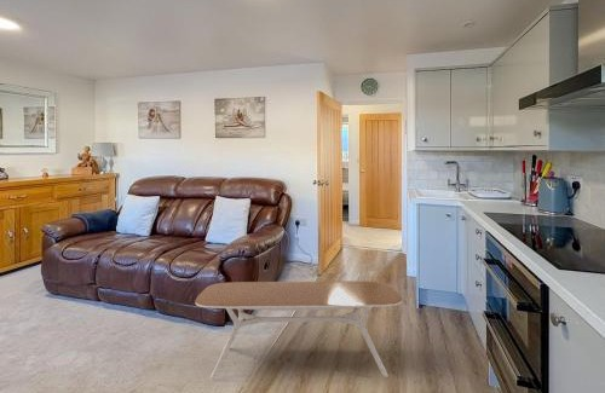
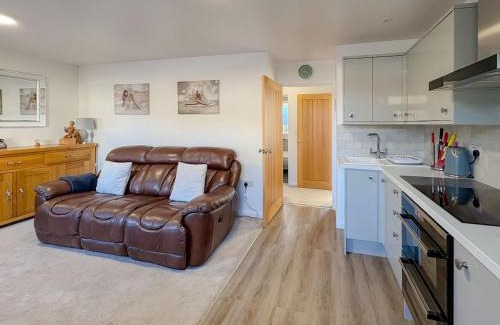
- coffee table [195,279,403,380]
